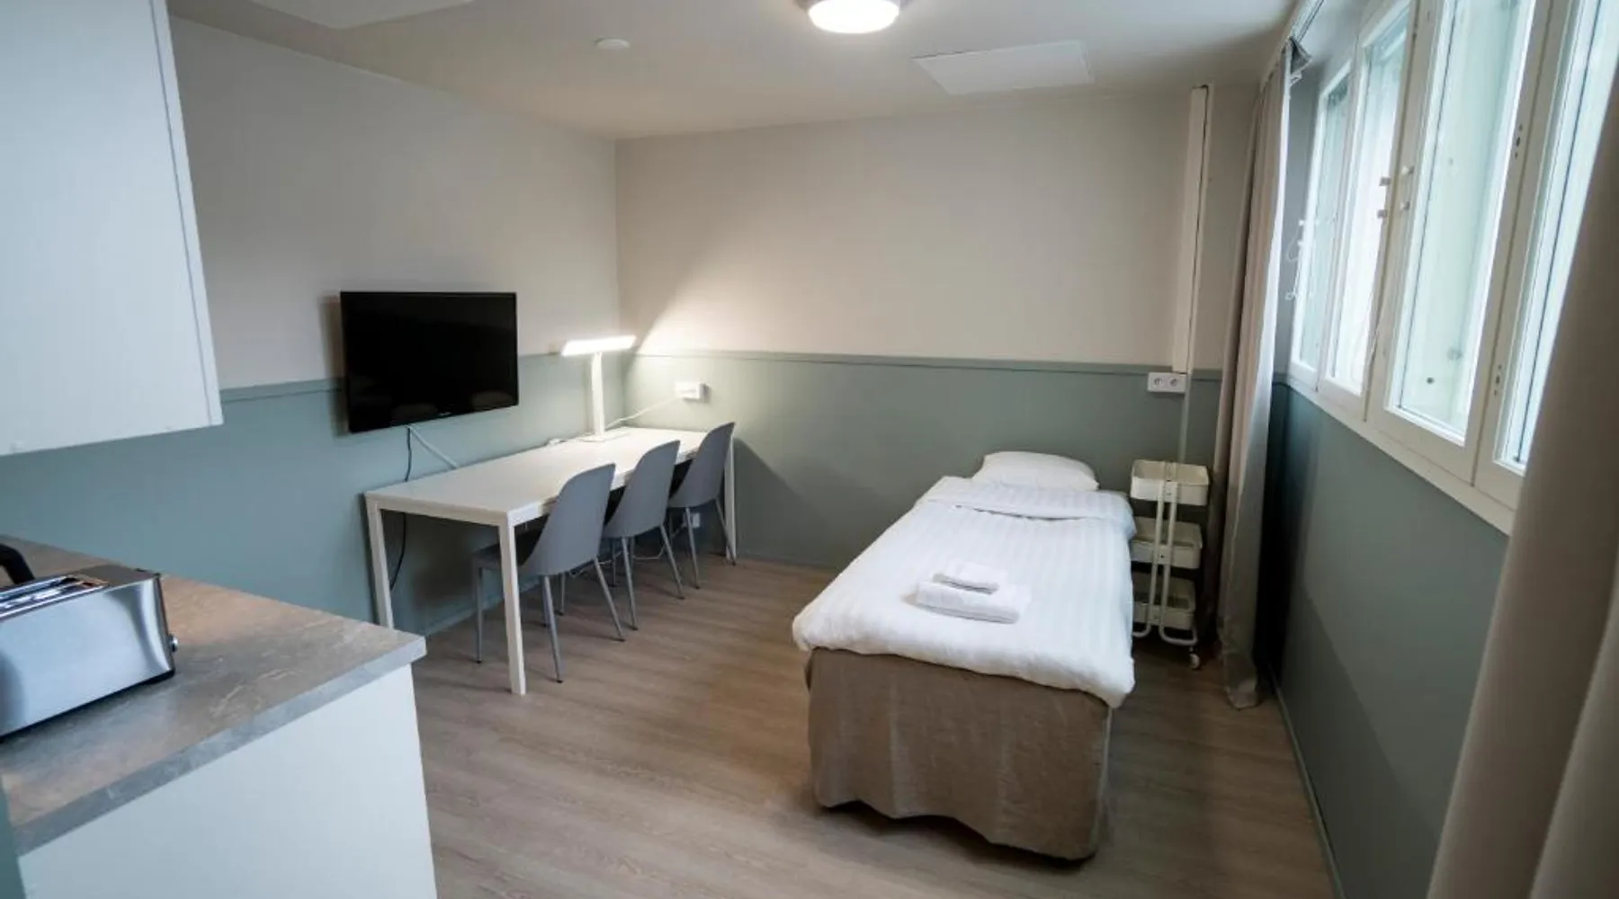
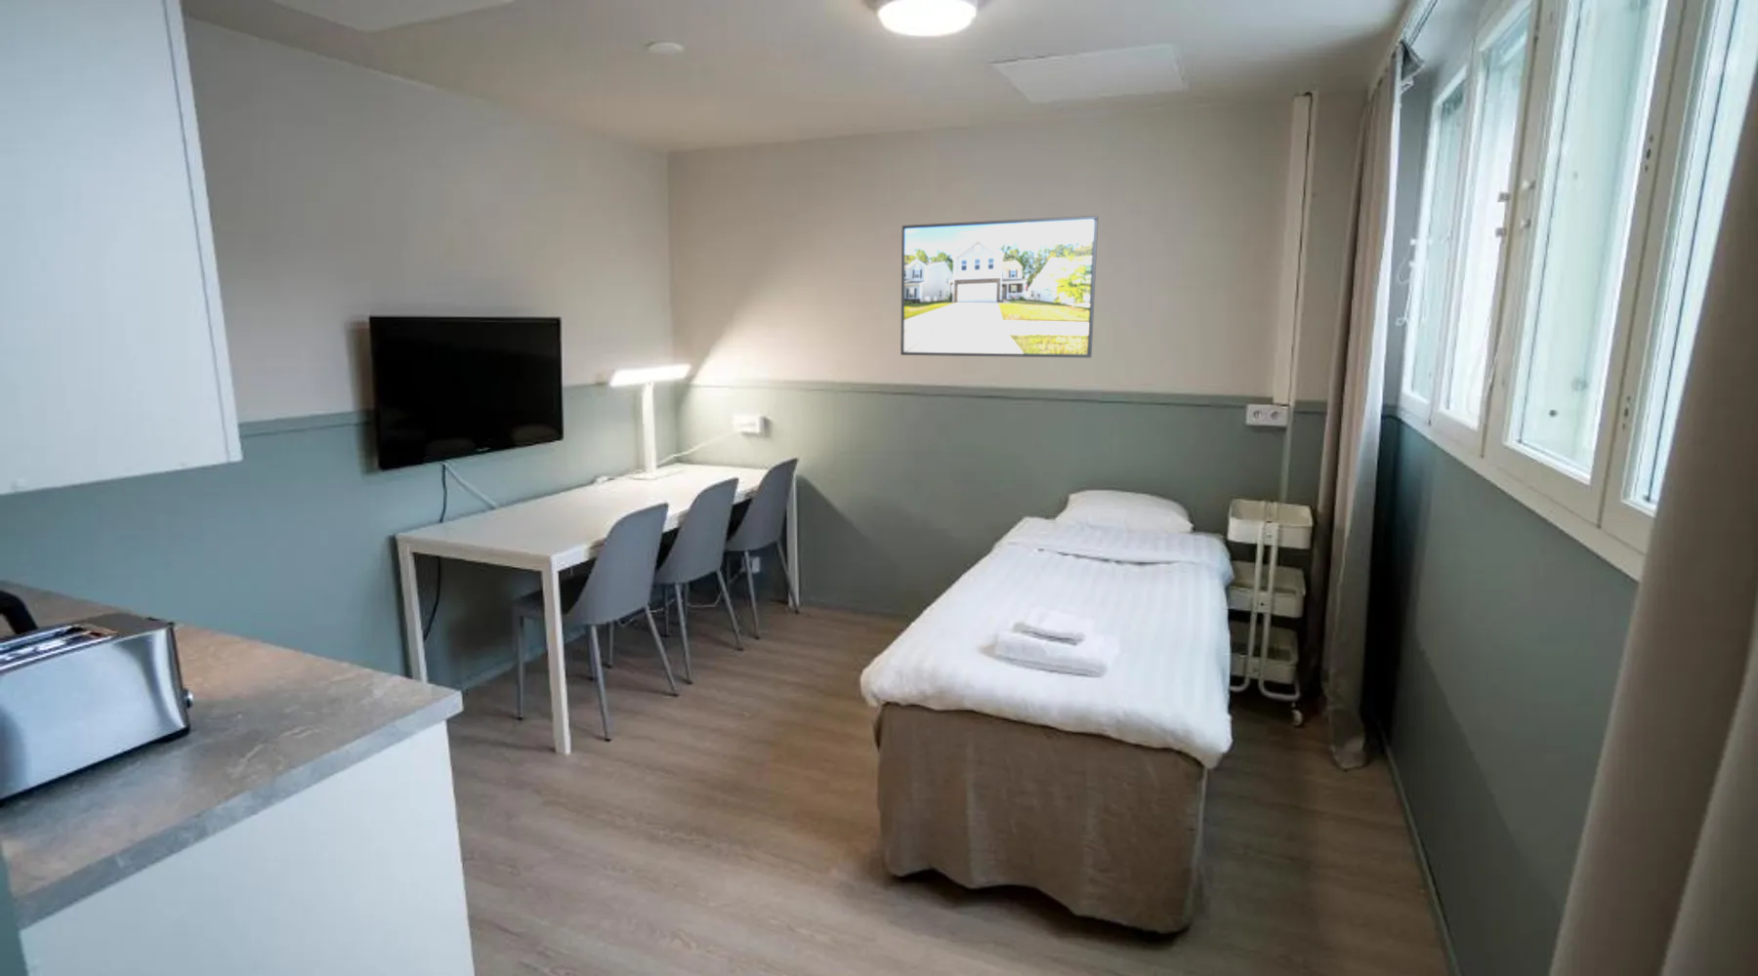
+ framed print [899,215,1099,358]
